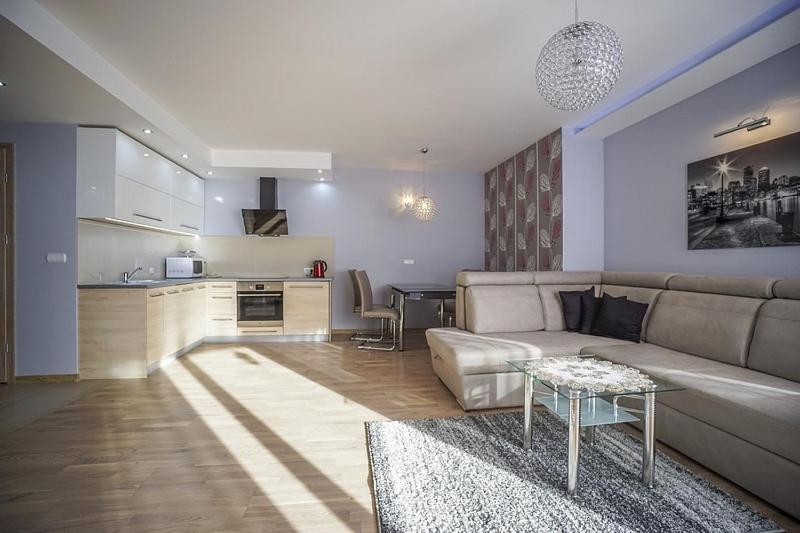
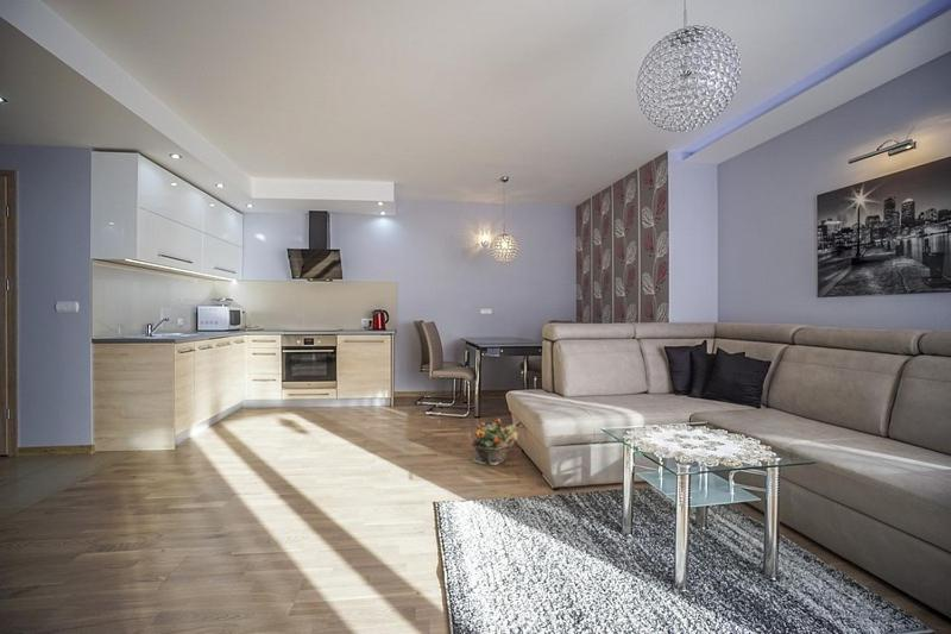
+ potted plant [468,418,519,466]
